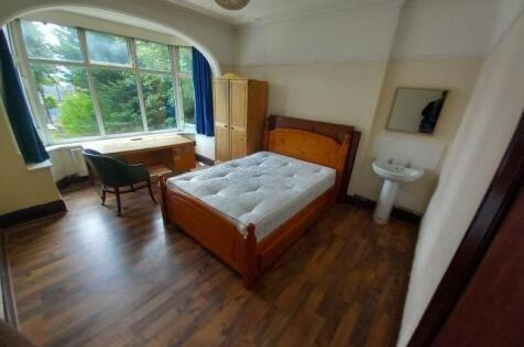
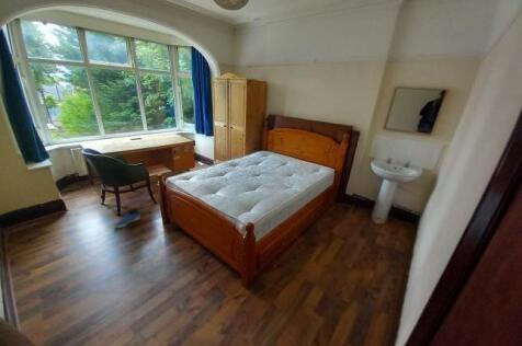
+ sneaker [113,207,141,229]
